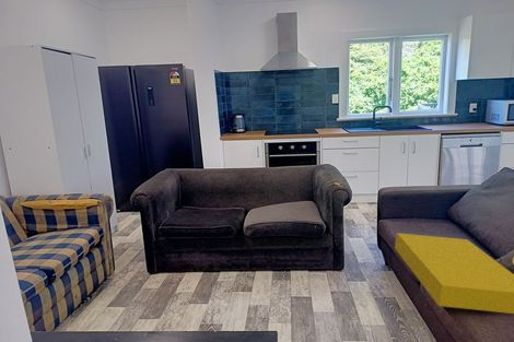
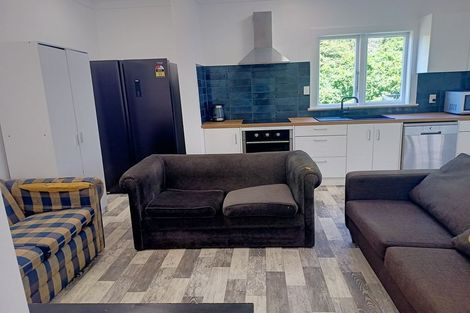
- cushion [394,232,514,315]
